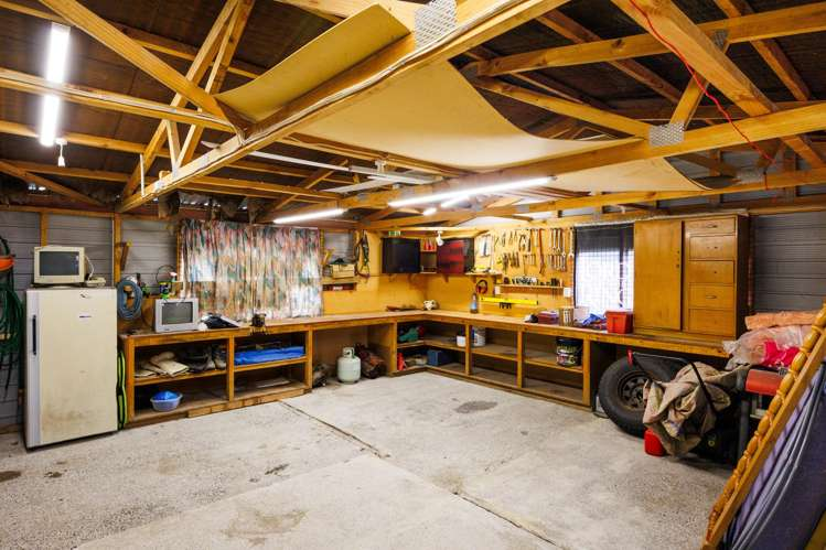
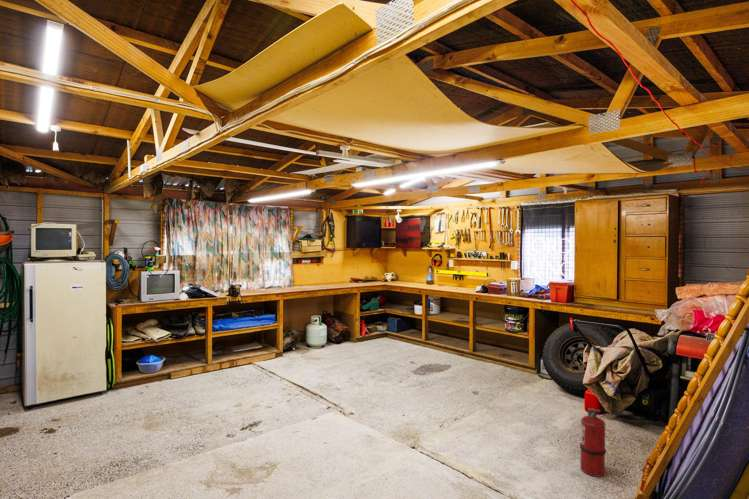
+ fire extinguisher [579,407,607,478]
